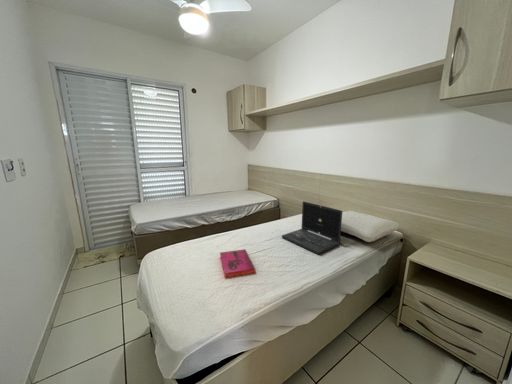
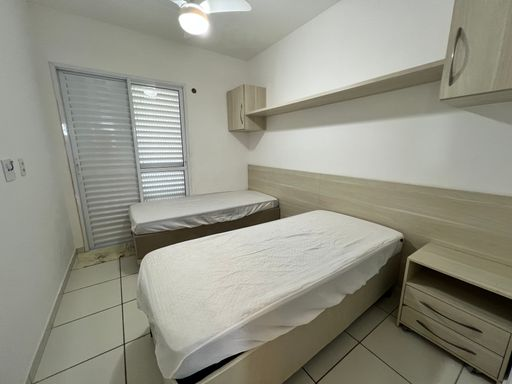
- hardback book [219,248,257,279]
- laptop [281,201,343,255]
- pillow [341,210,401,243]
